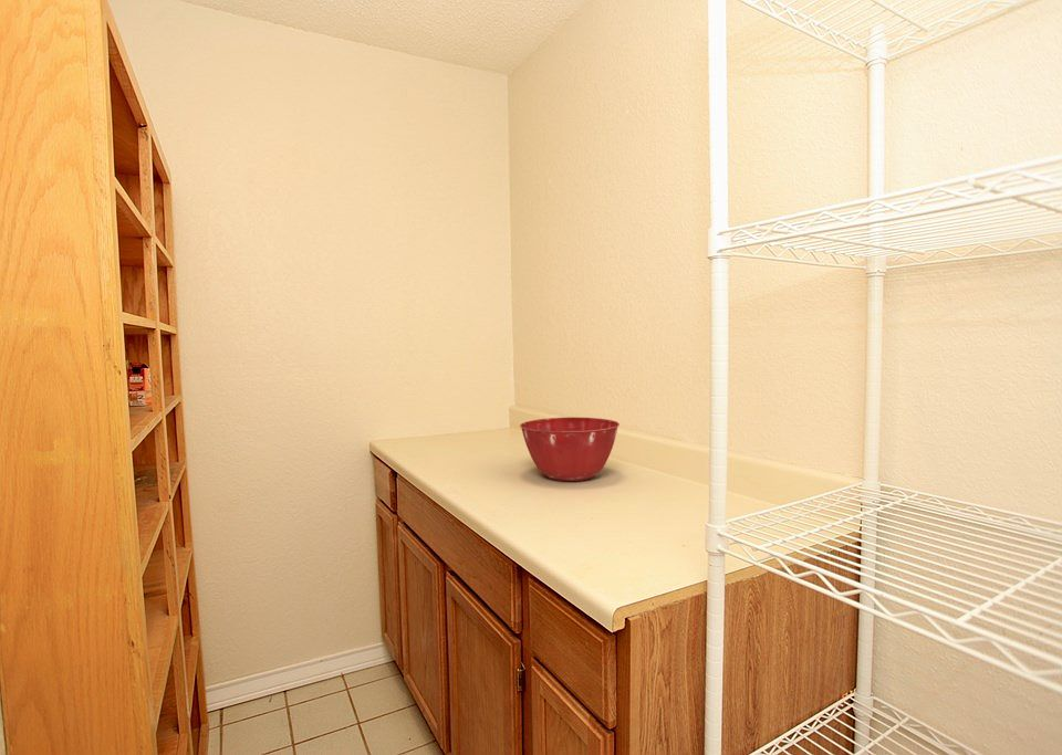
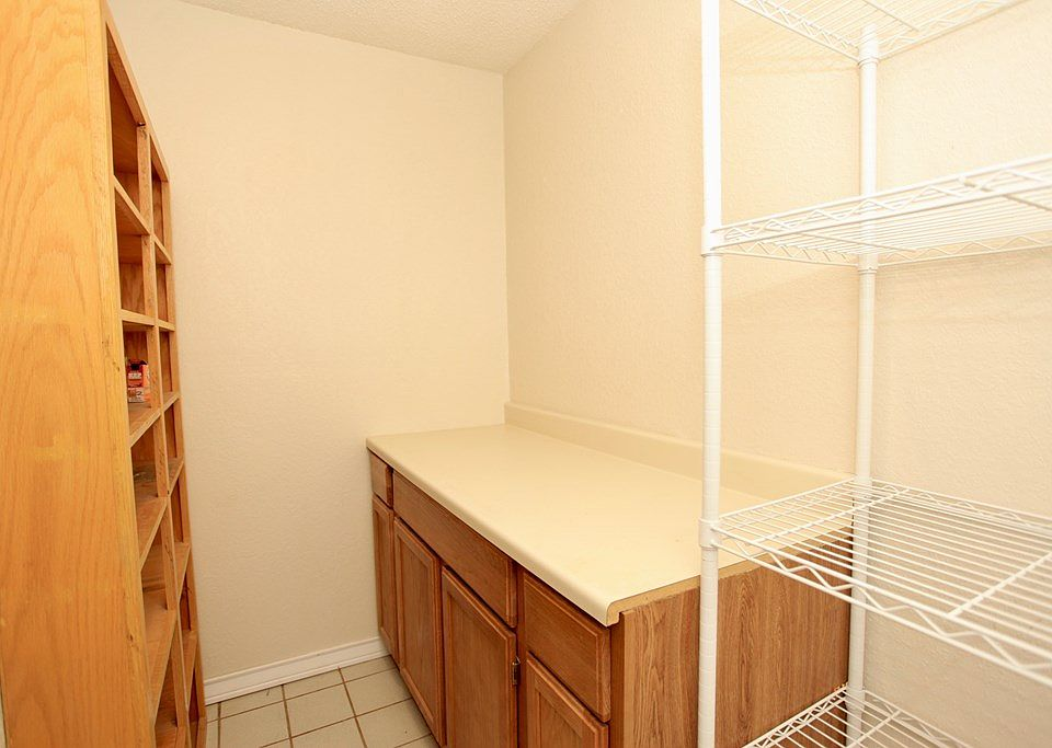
- mixing bowl [519,417,621,482]
